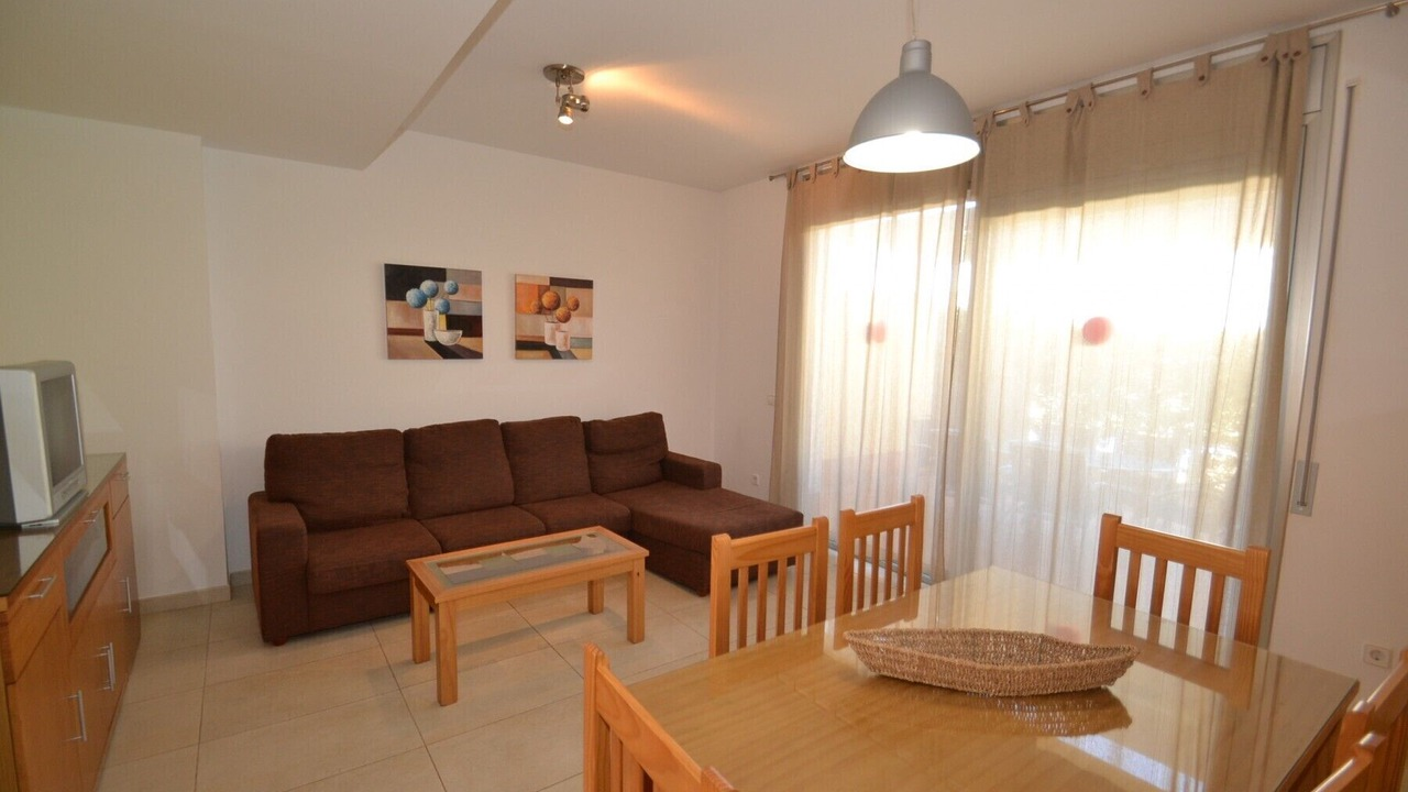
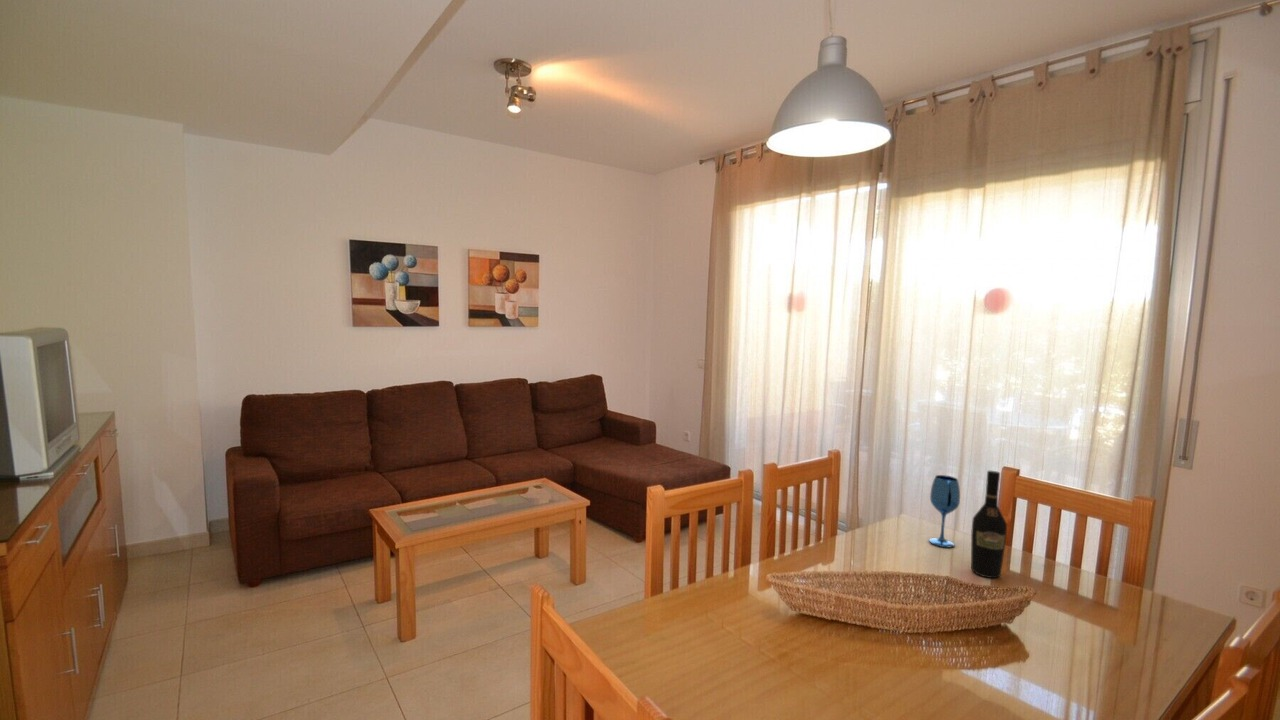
+ wine bottle [970,470,1008,579]
+ wineglass [928,474,961,548]
